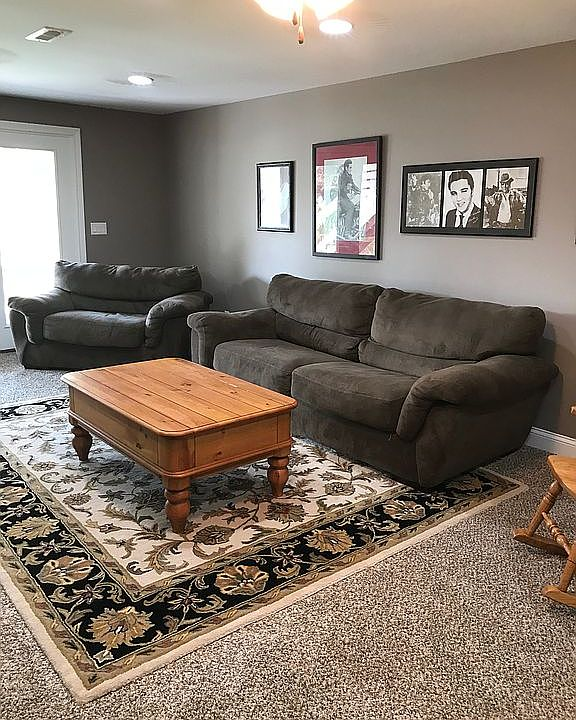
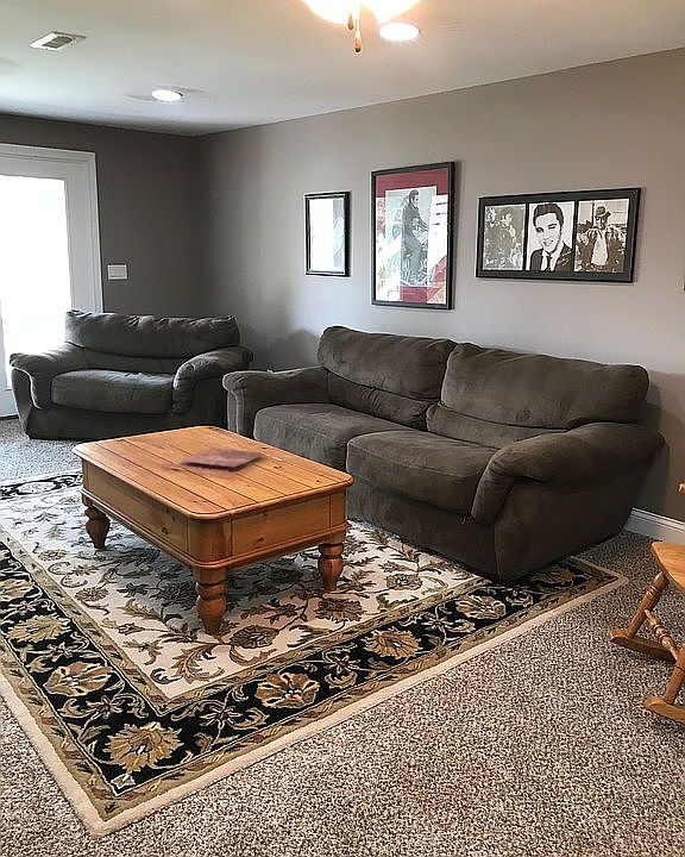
+ cover [161,448,266,476]
